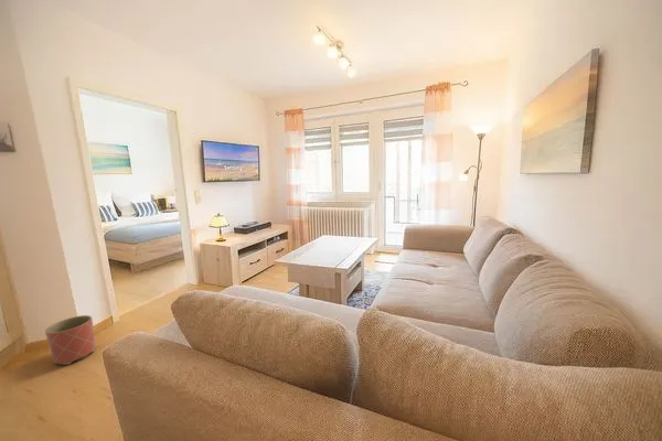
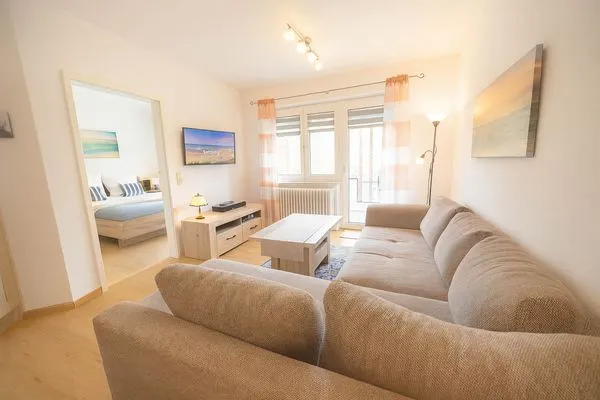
- planter [44,314,96,366]
